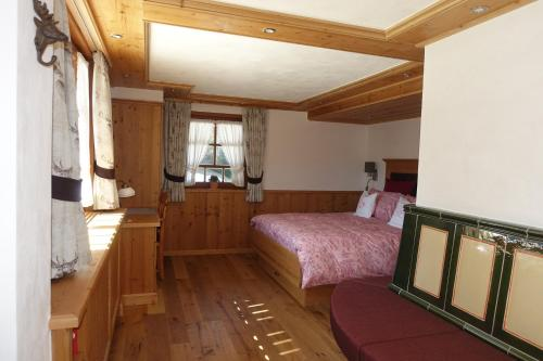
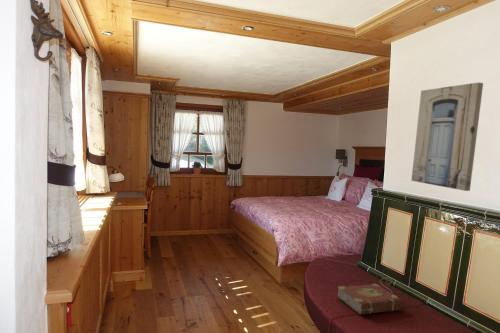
+ wall art [410,81,484,192]
+ book [337,276,403,315]
